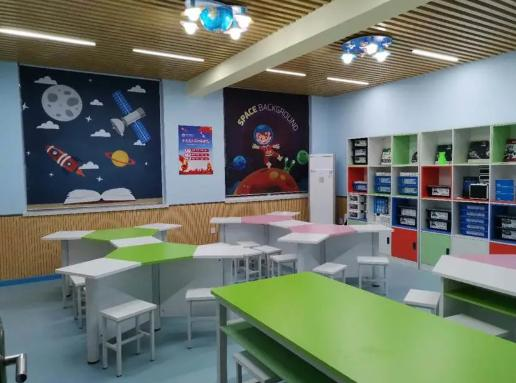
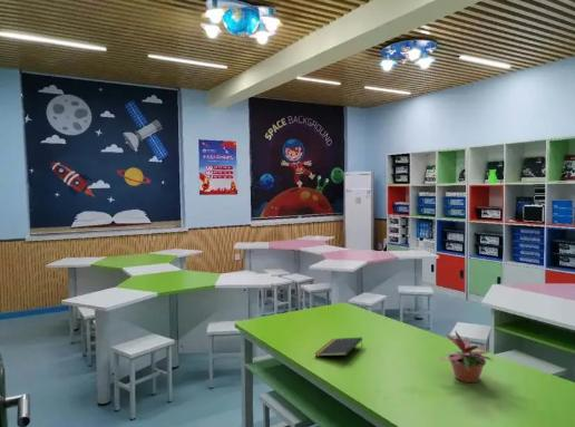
+ potted plant [436,329,495,384]
+ notepad [314,337,363,358]
